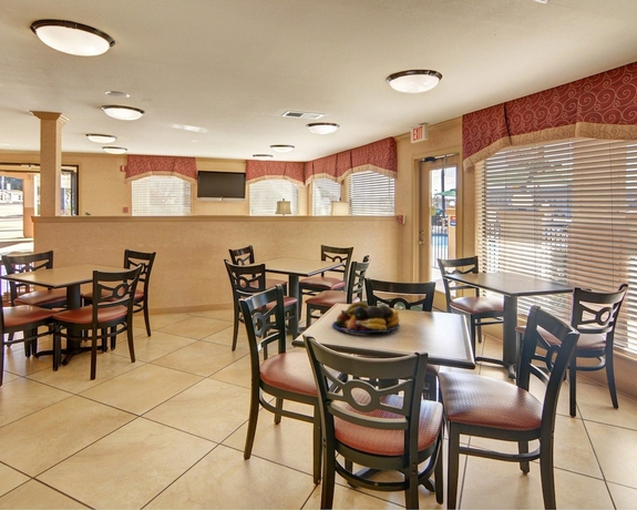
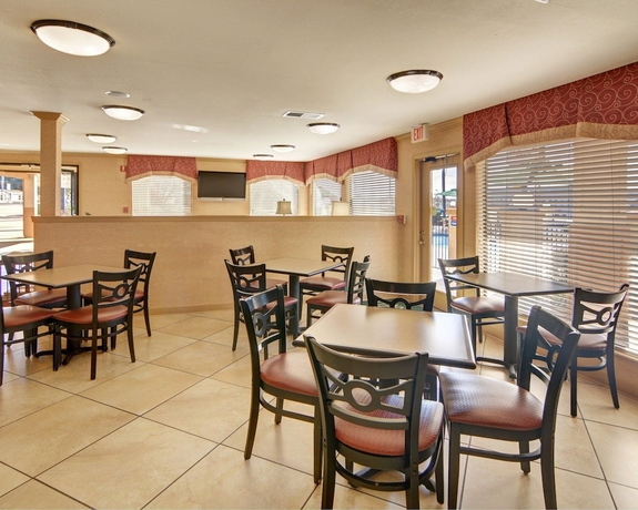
- fruit bowl [331,300,401,334]
